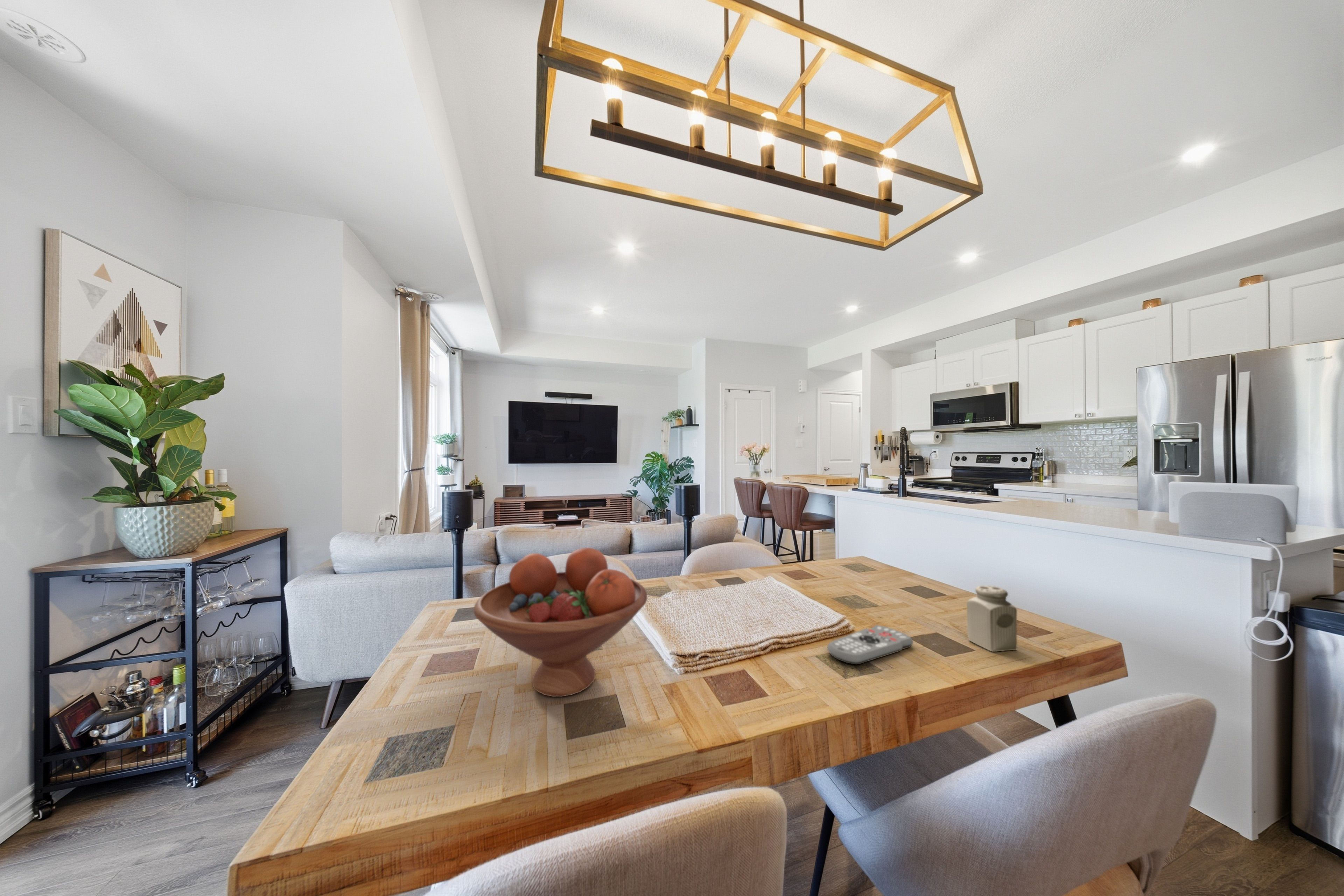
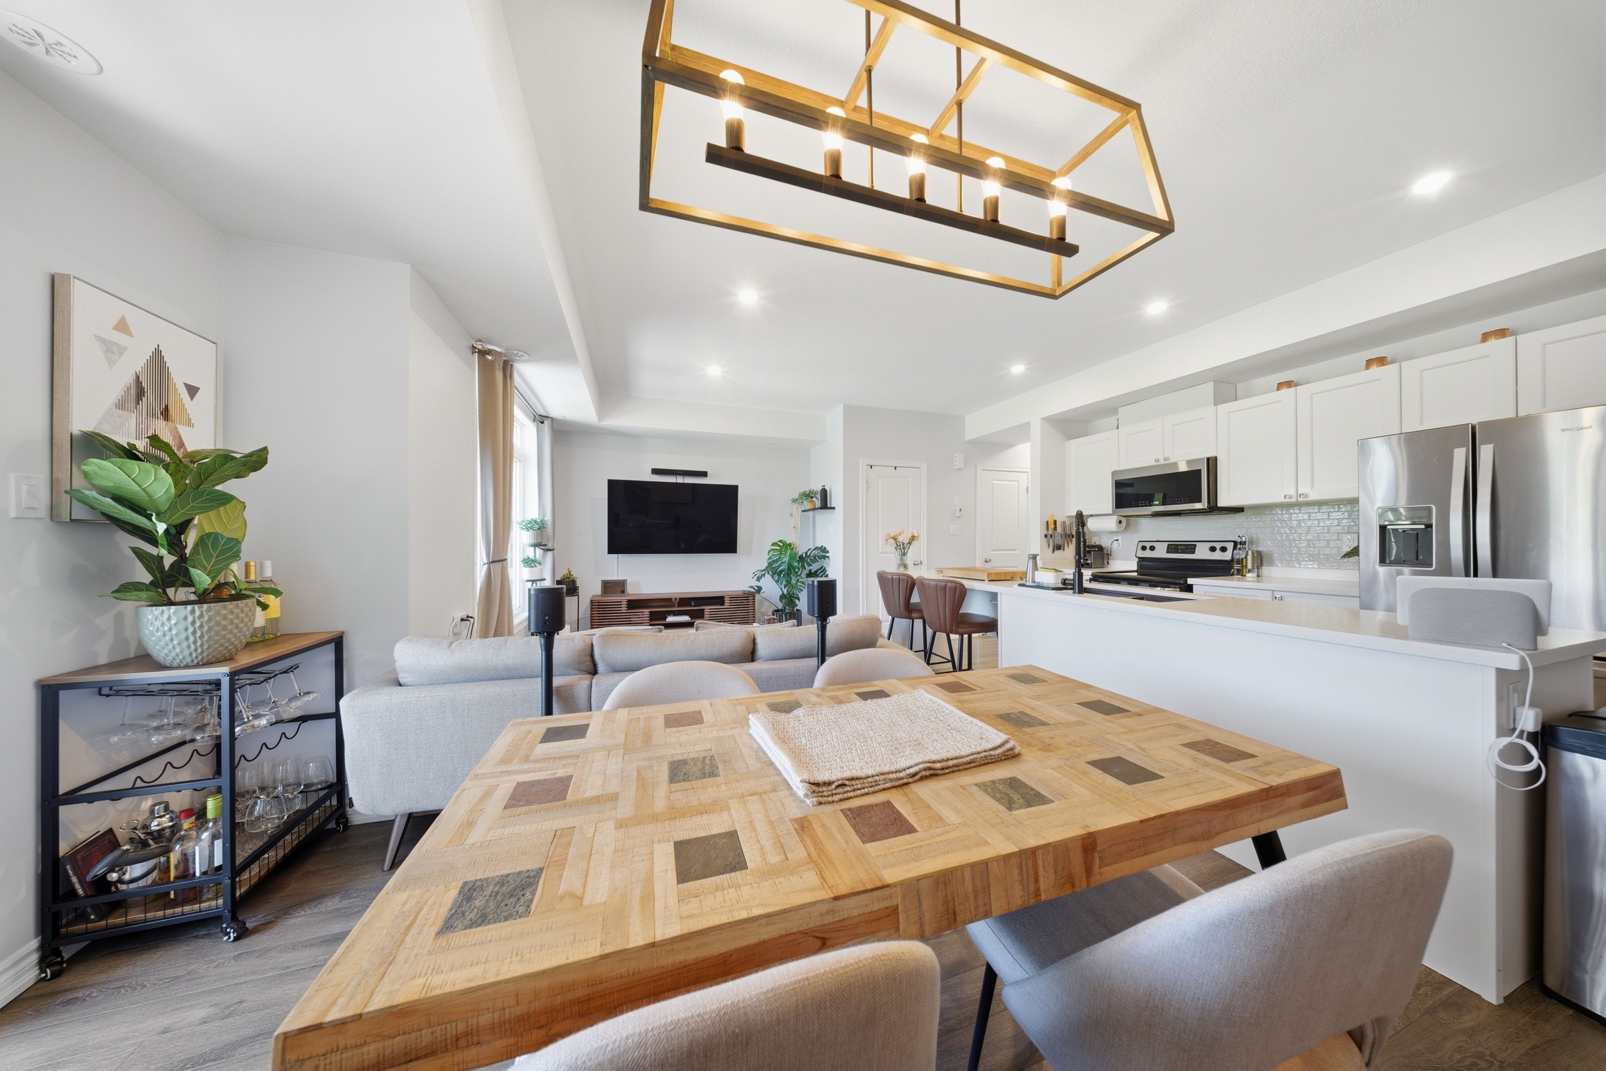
- fruit bowl [473,547,647,697]
- remote control [827,625,914,665]
- salt shaker [966,585,1017,652]
